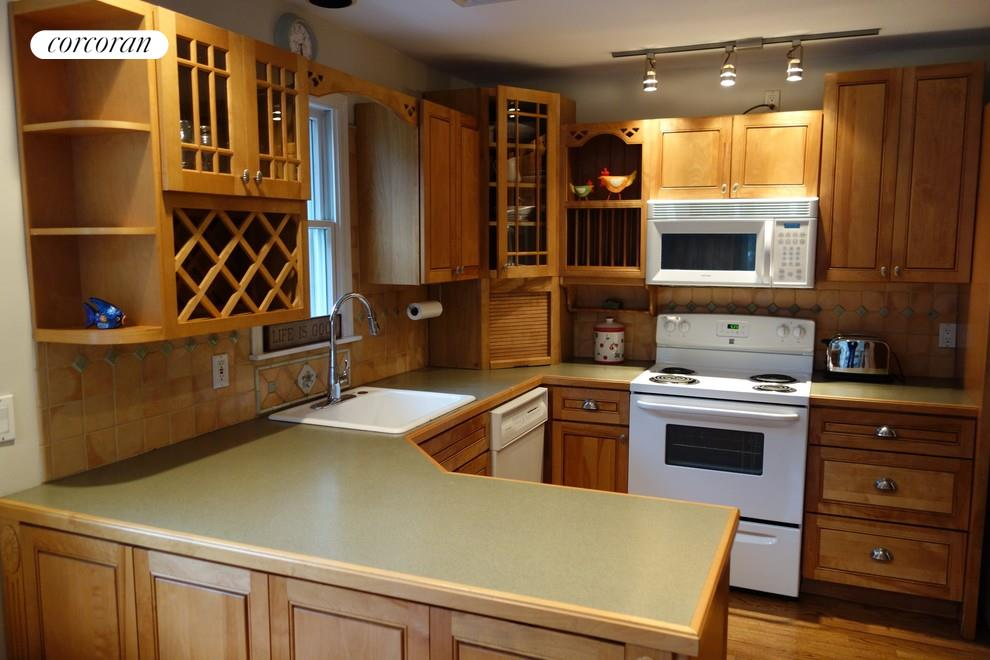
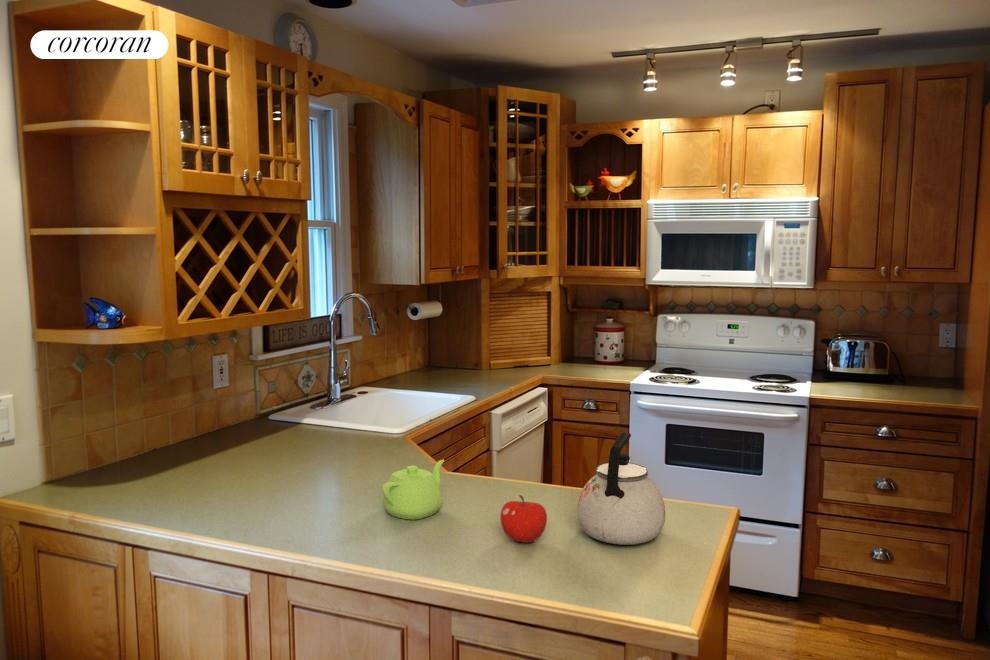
+ teapot [381,459,445,521]
+ fruit [499,494,548,544]
+ kettle [576,431,666,546]
